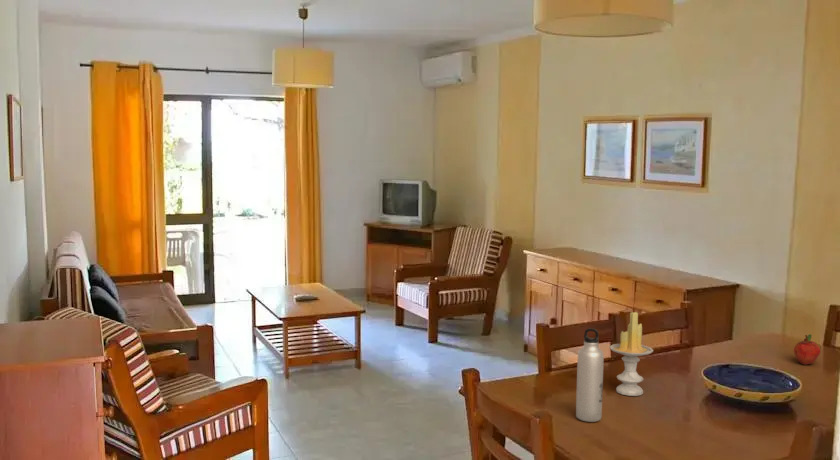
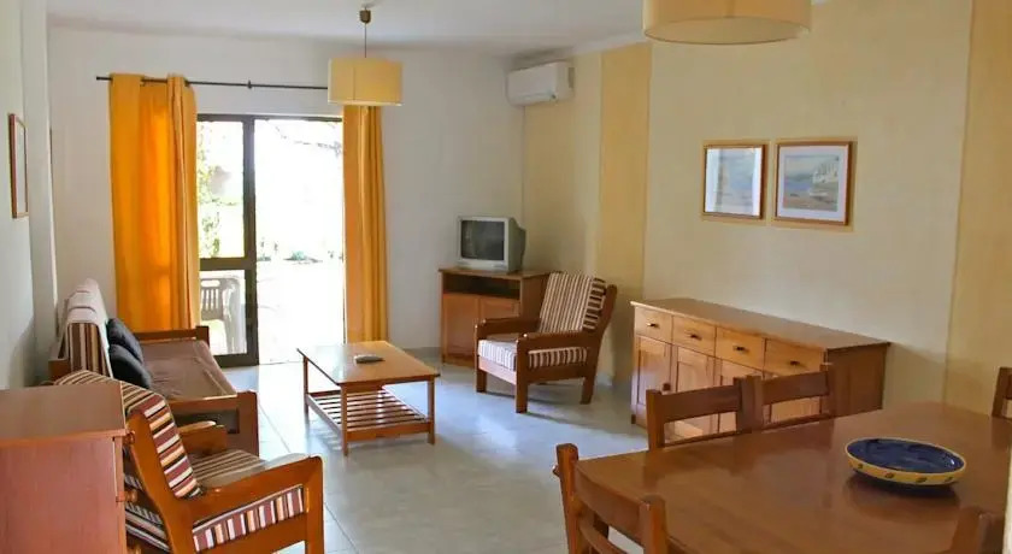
- water bottle [575,327,605,423]
- fruit [793,333,821,366]
- candle [609,311,654,397]
